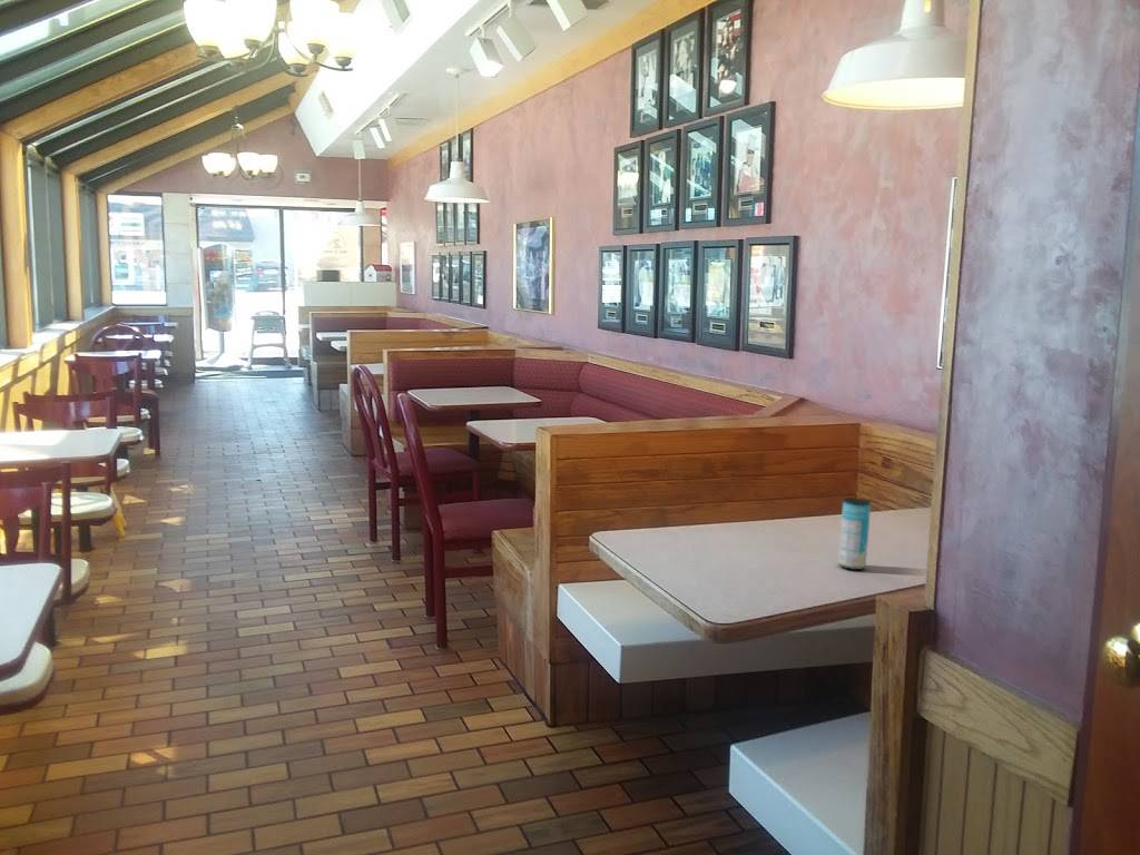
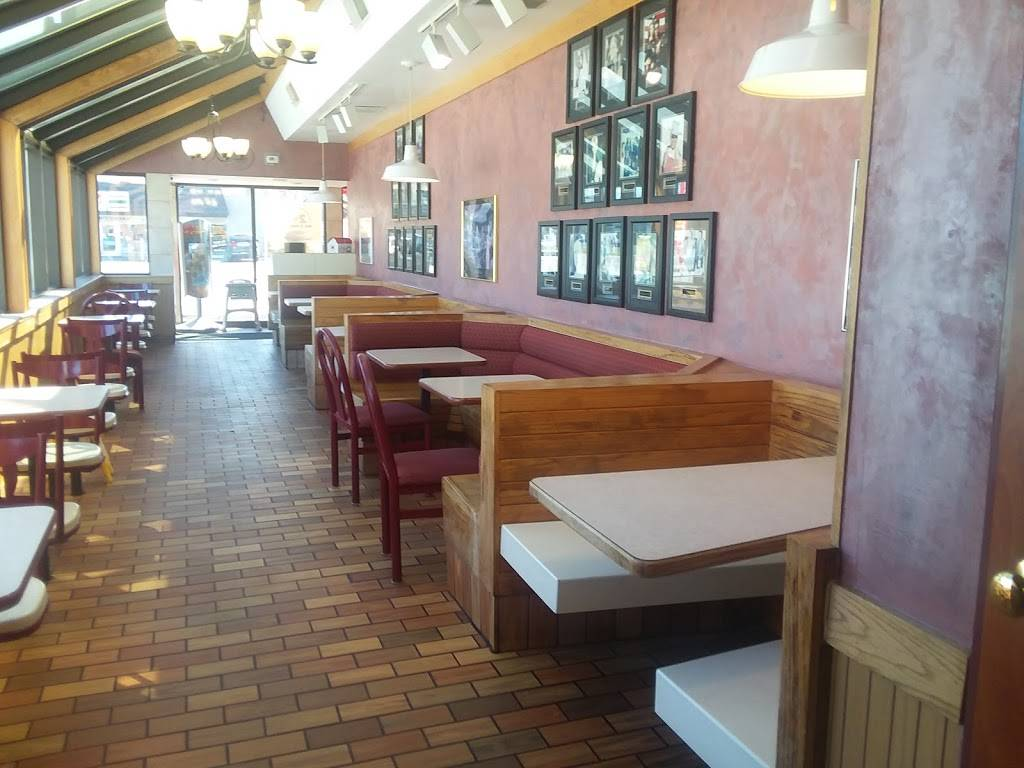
- beverage can [837,497,872,571]
